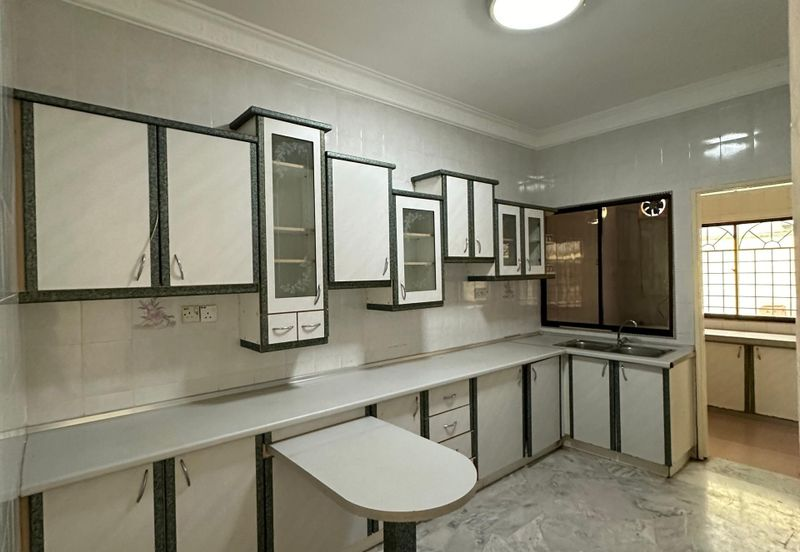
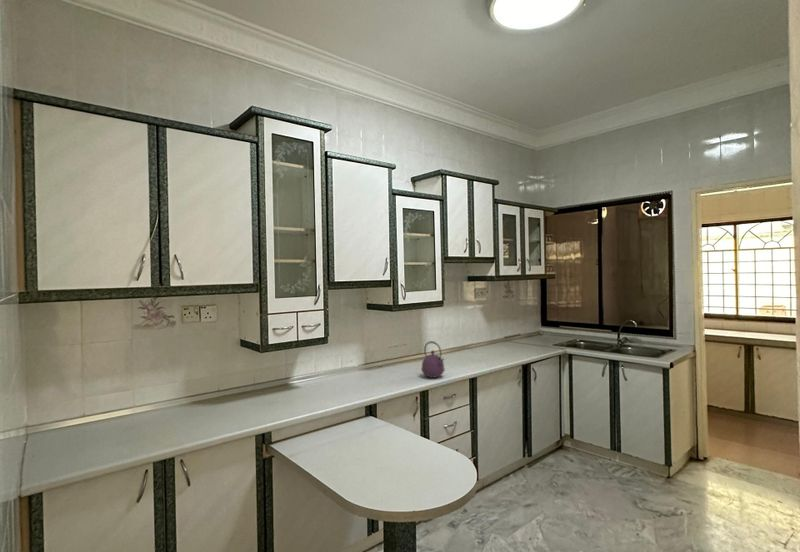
+ teapot [420,340,446,379]
